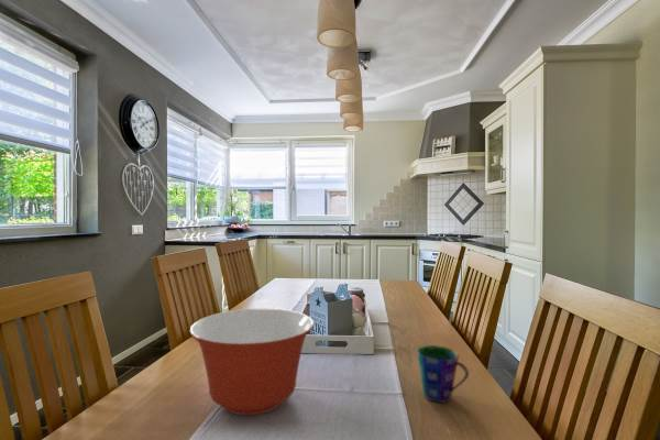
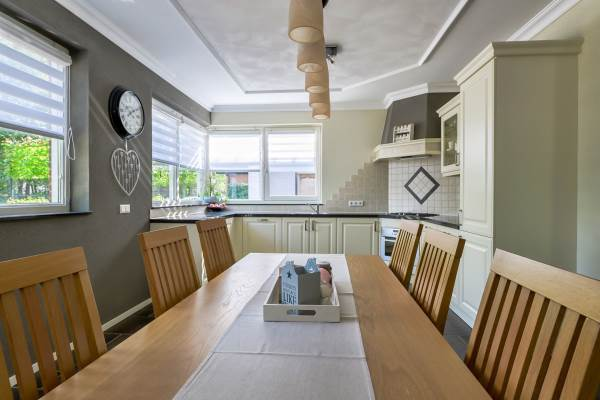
- cup [416,344,470,404]
- mixing bowl [188,307,315,416]
